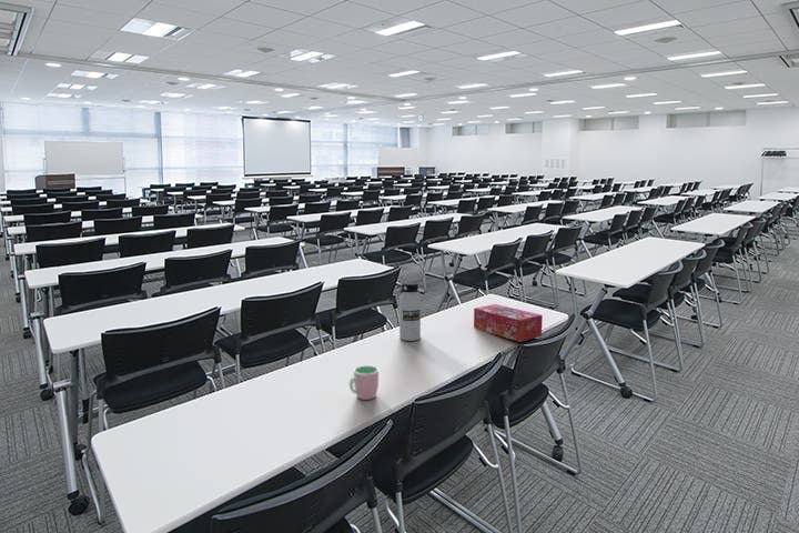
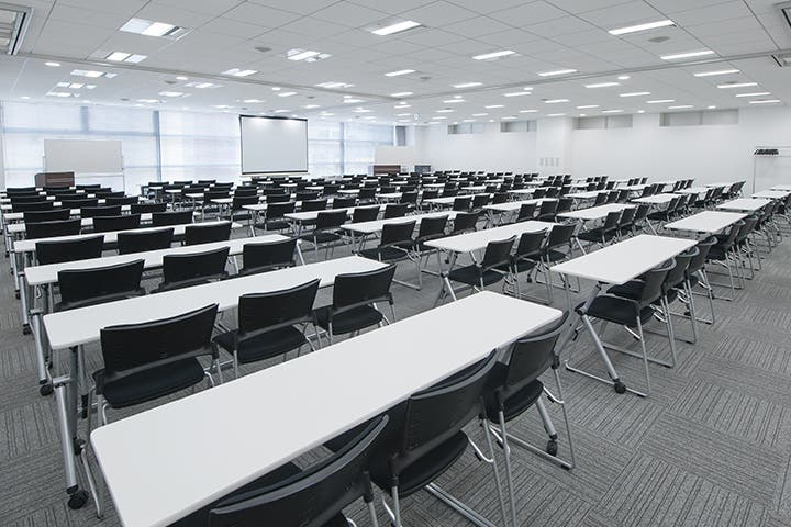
- water bottle [398,281,422,342]
- cup [348,364,380,401]
- tissue box [473,303,544,343]
